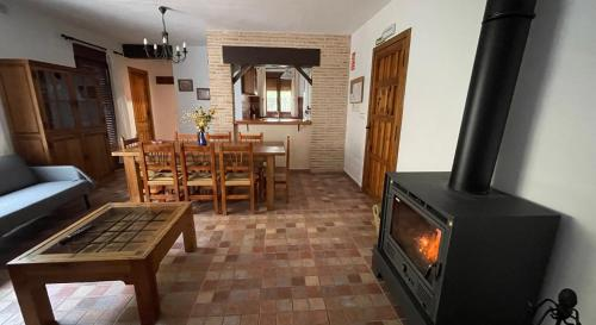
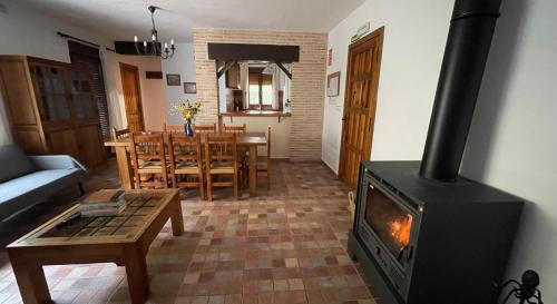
+ book stack [76,188,128,218]
